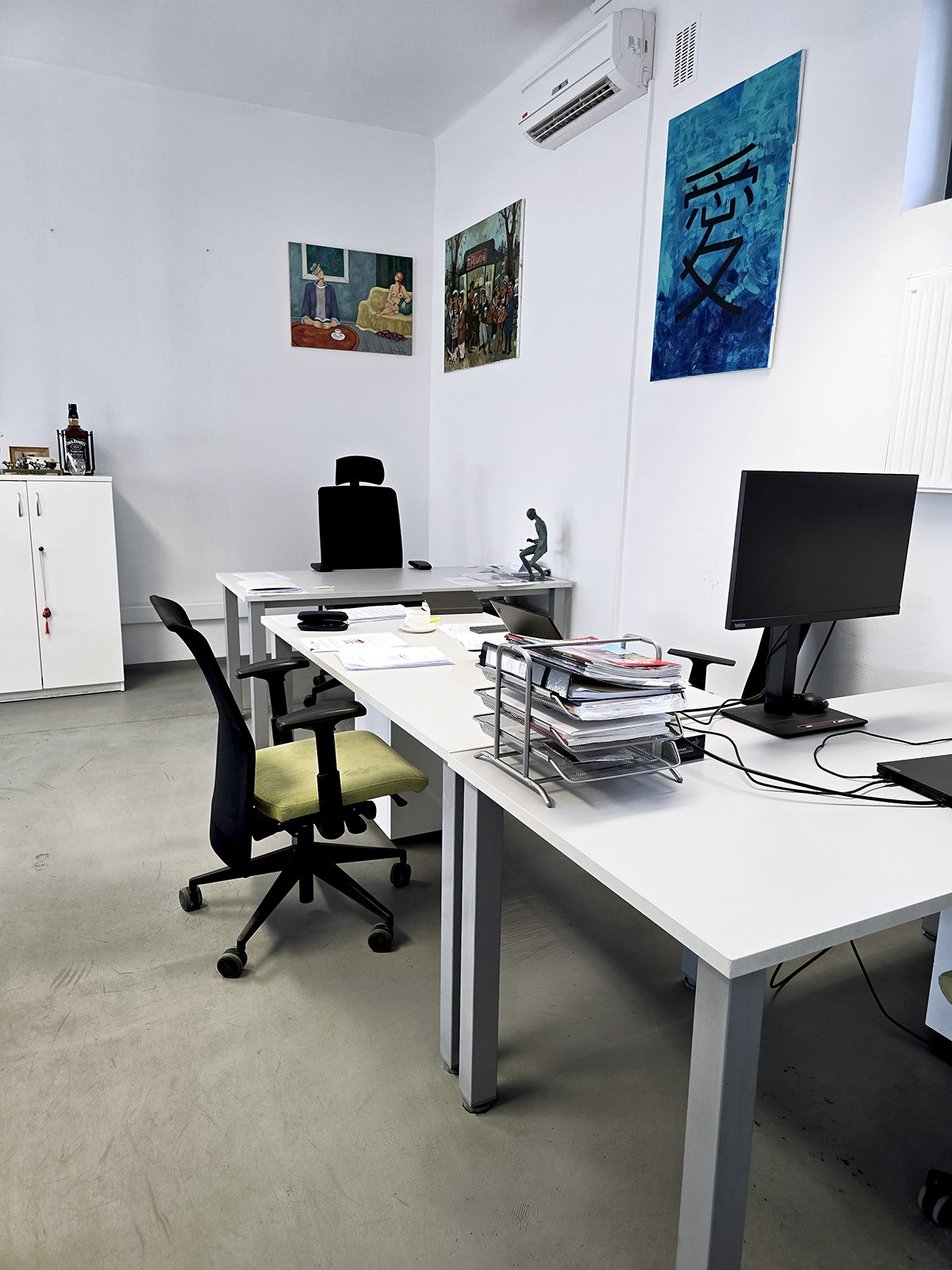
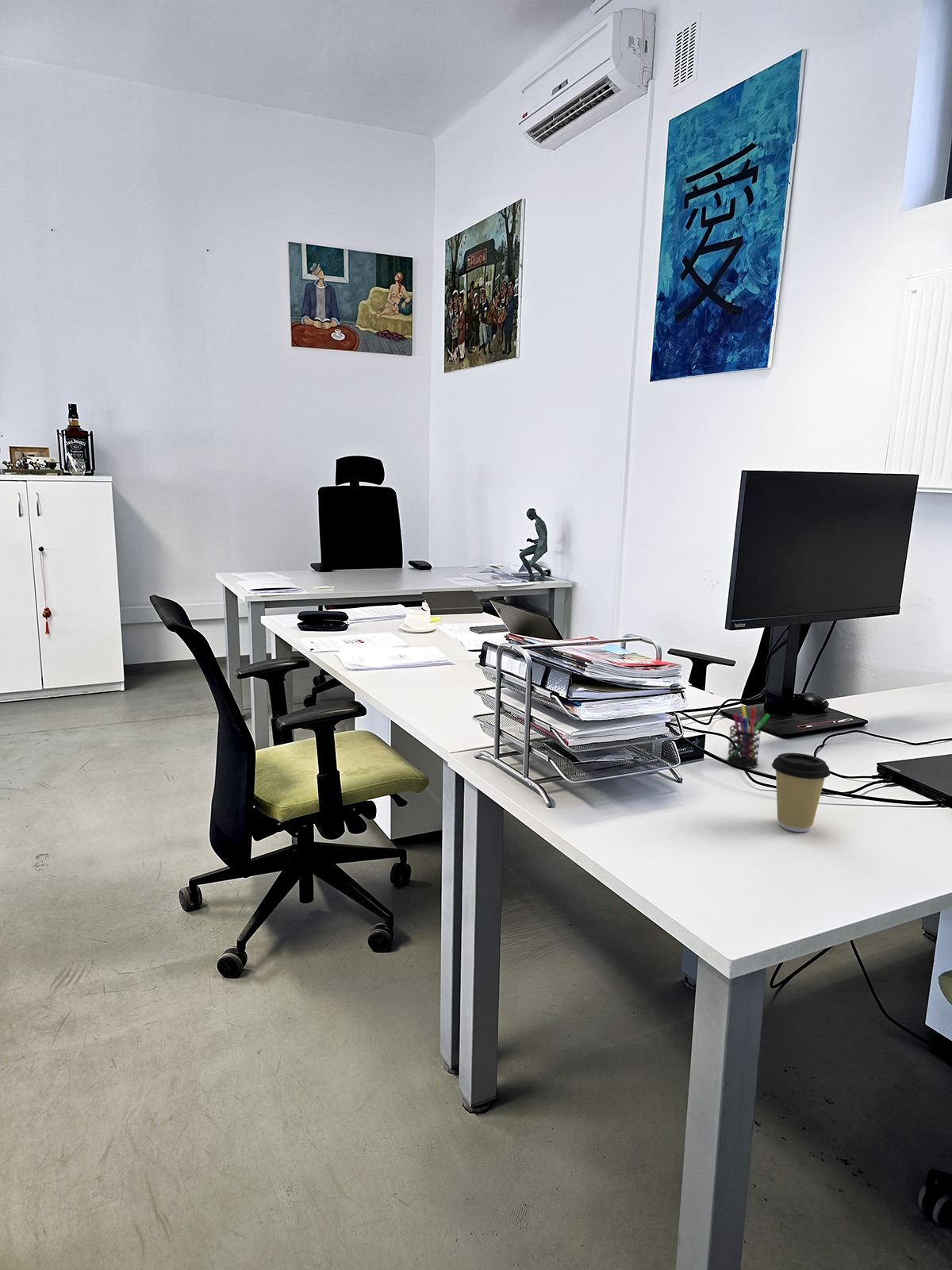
+ pen holder [726,704,771,769]
+ coffee cup [771,752,831,833]
